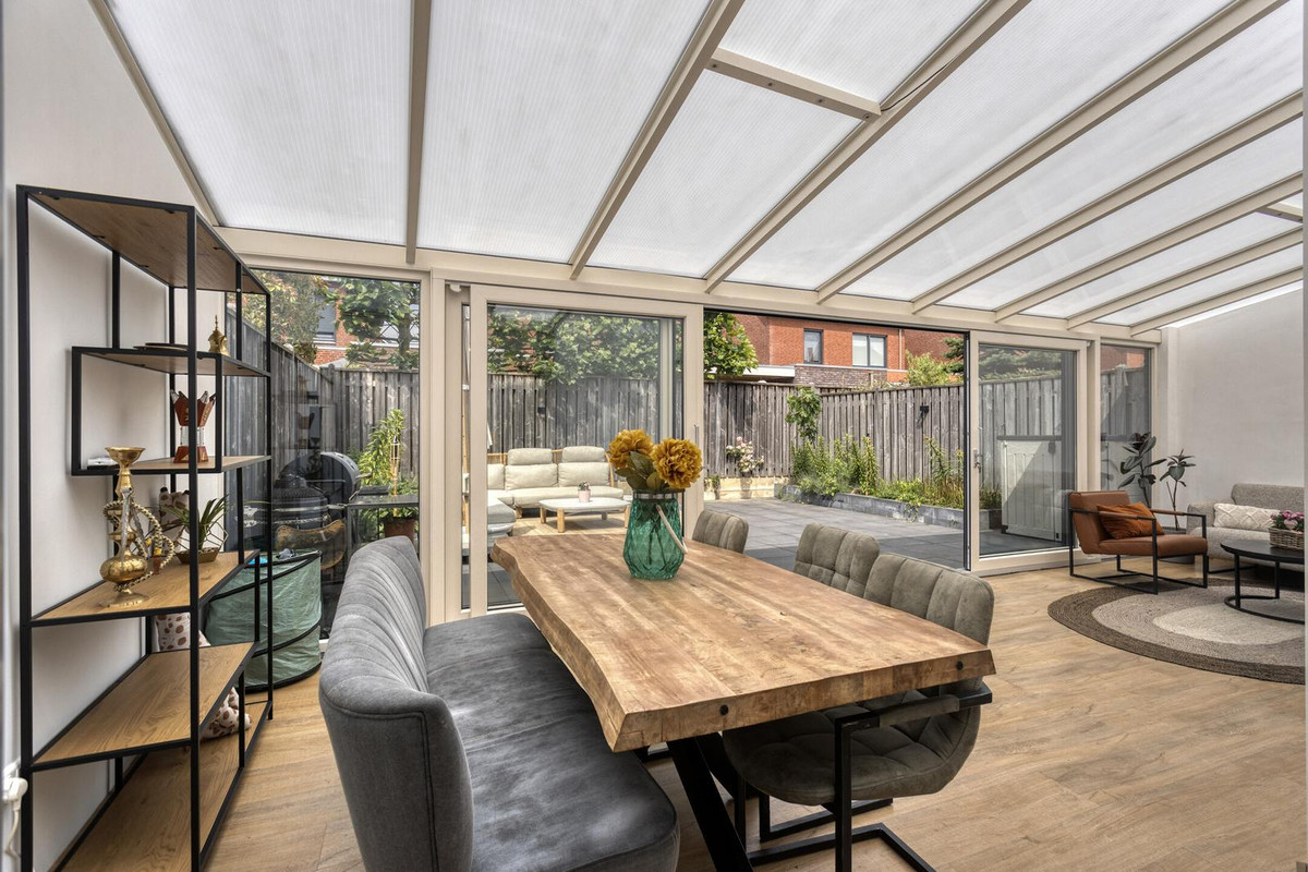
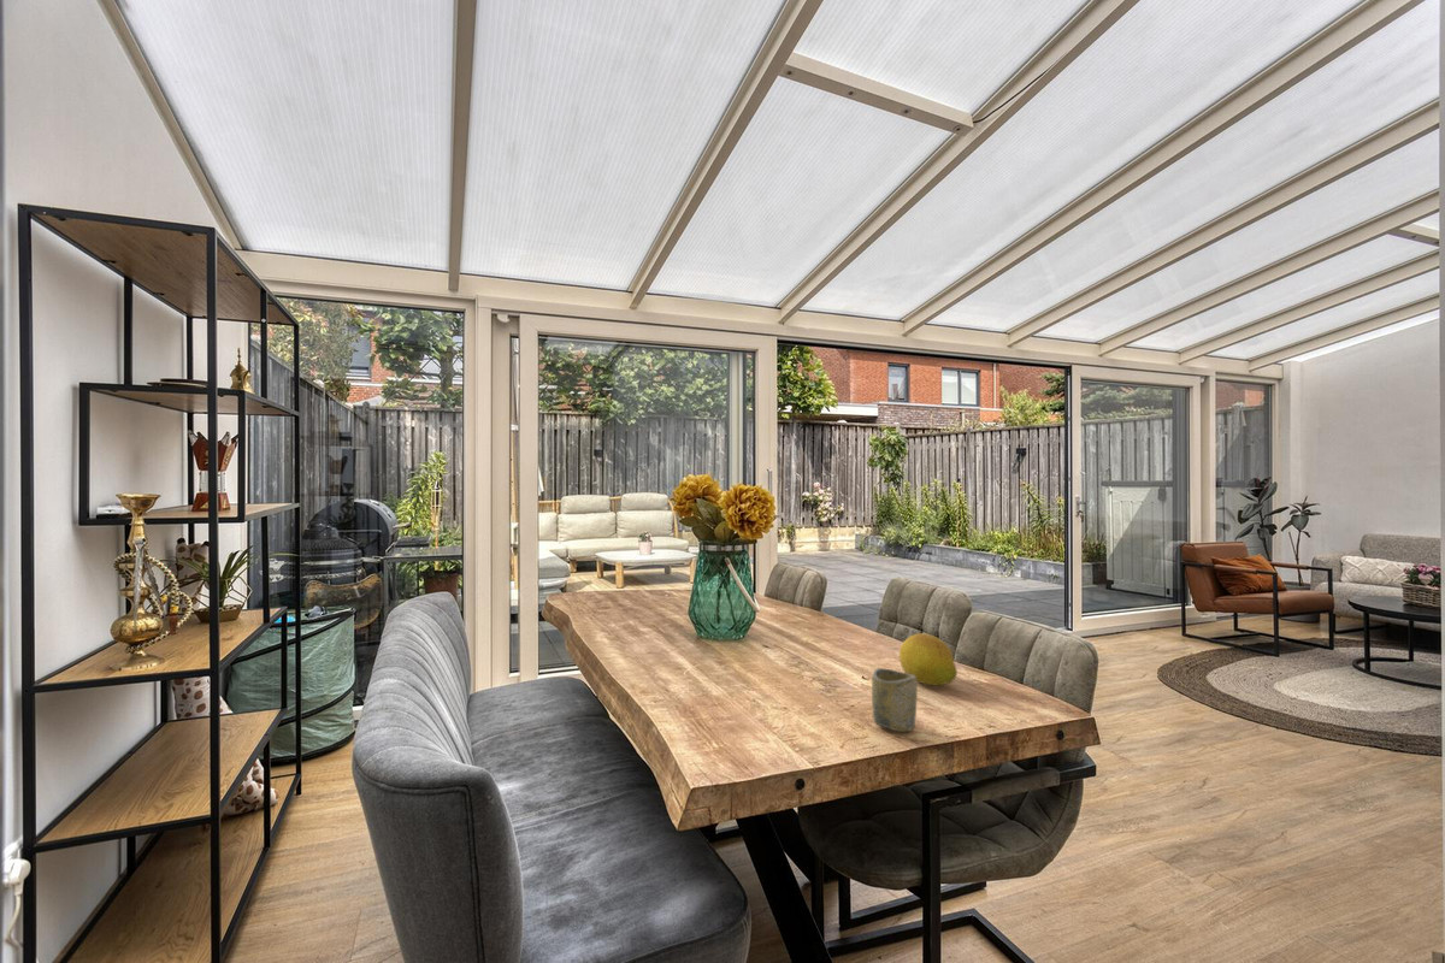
+ fruit [898,632,959,687]
+ cup [871,667,918,733]
